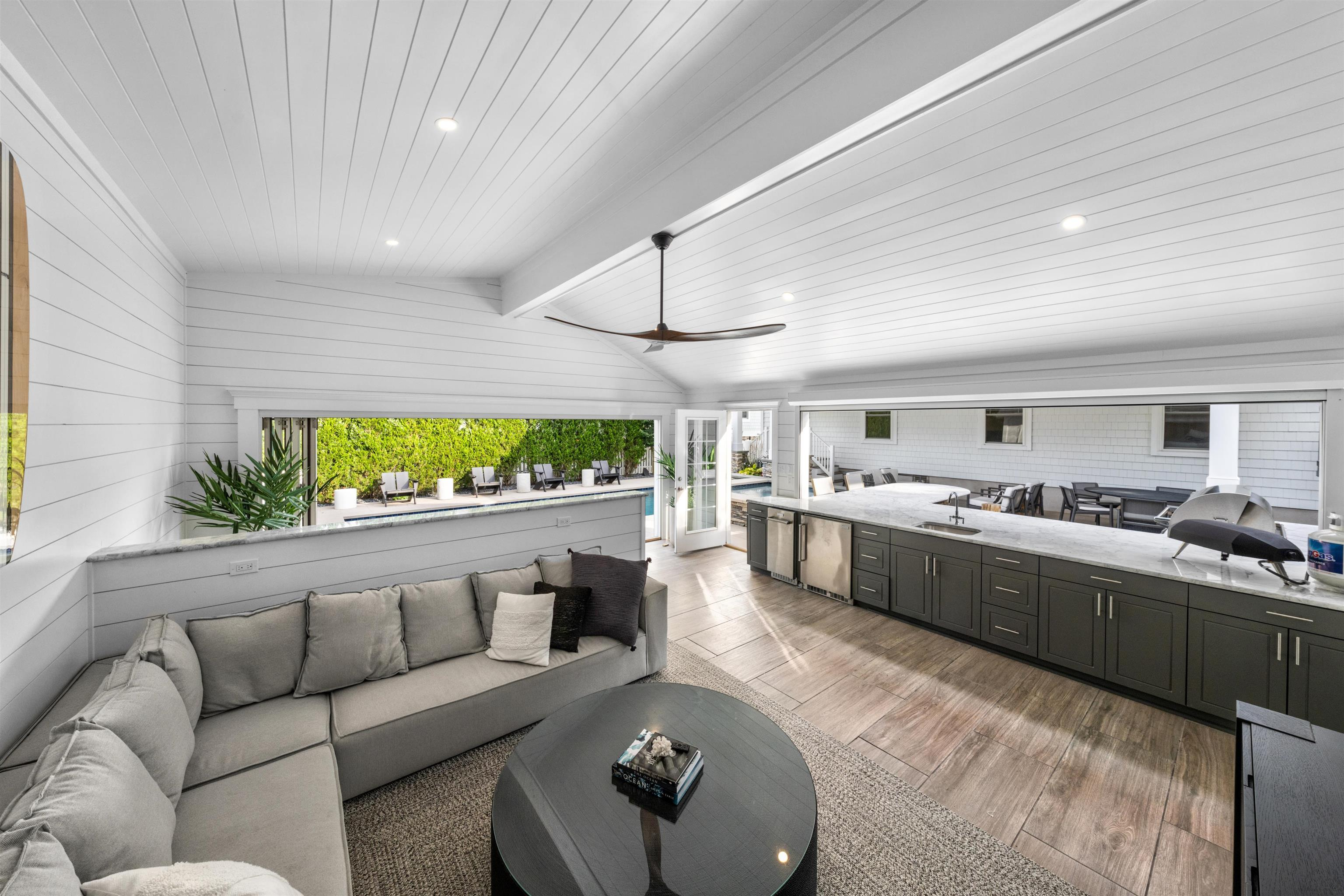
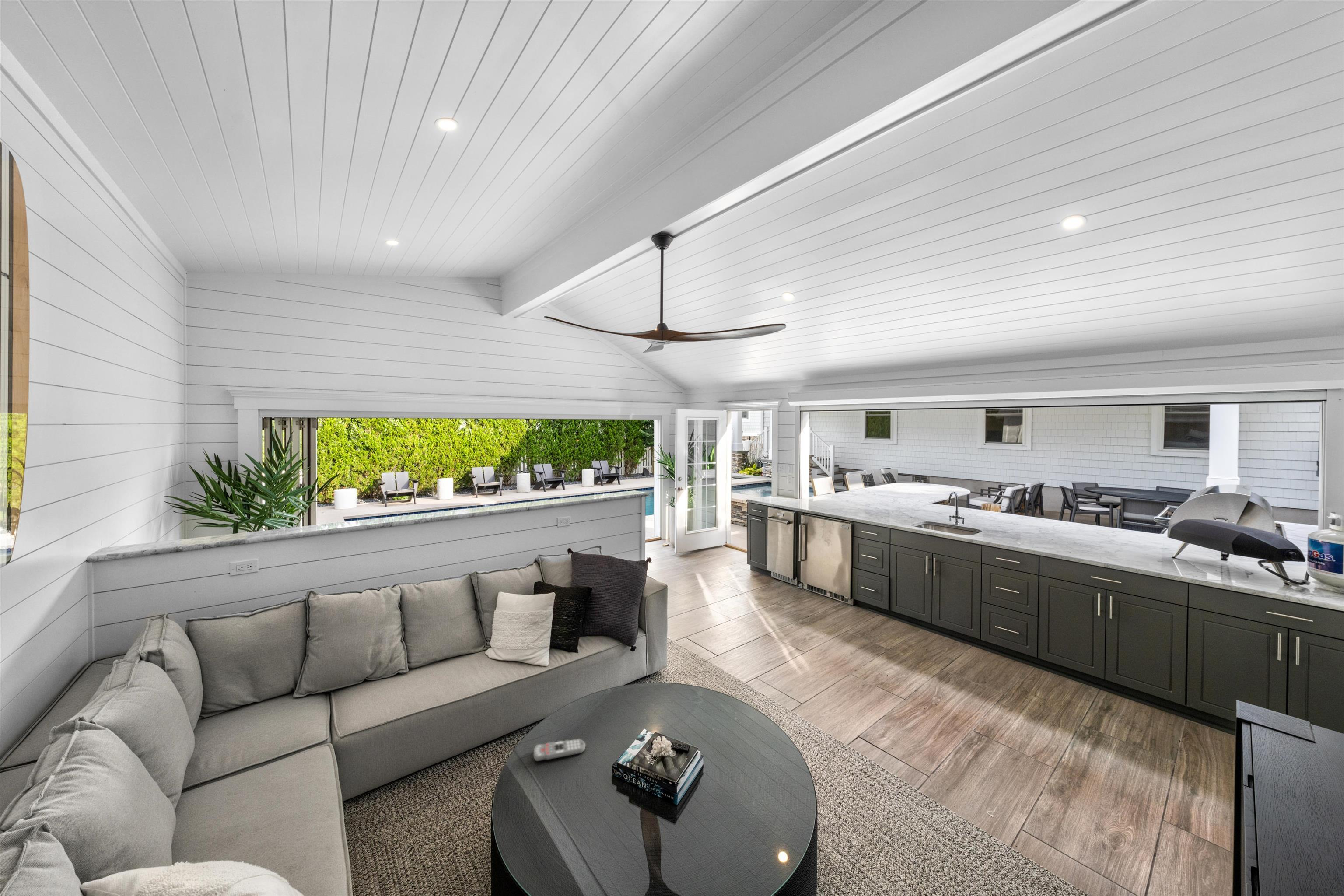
+ remote control [533,739,586,762]
